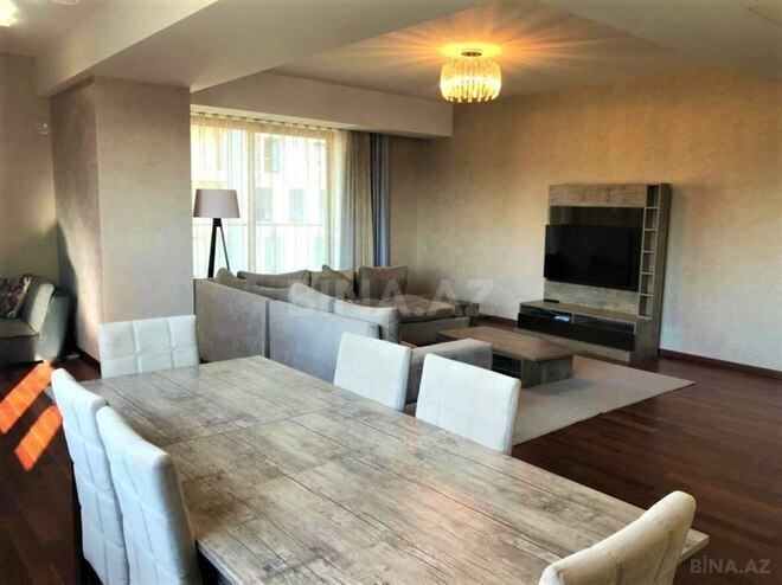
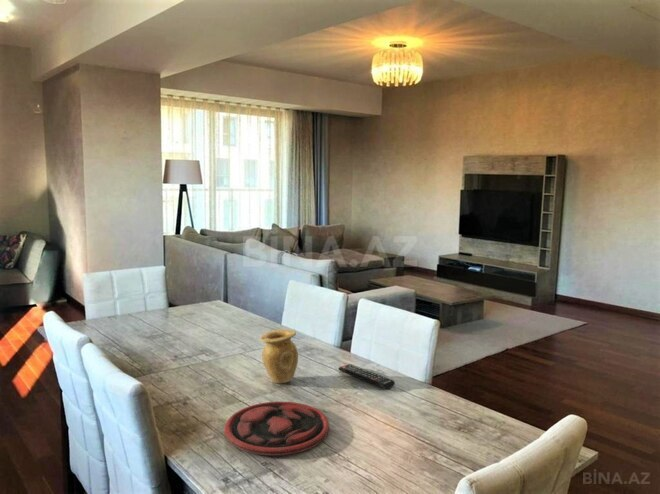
+ plate [224,400,330,456]
+ vase [259,328,299,384]
+ remote control [337,363,396,390]
